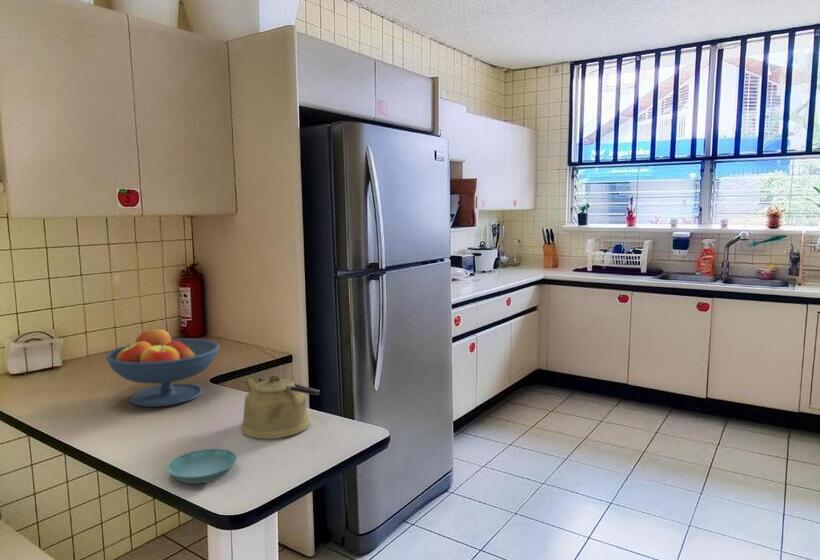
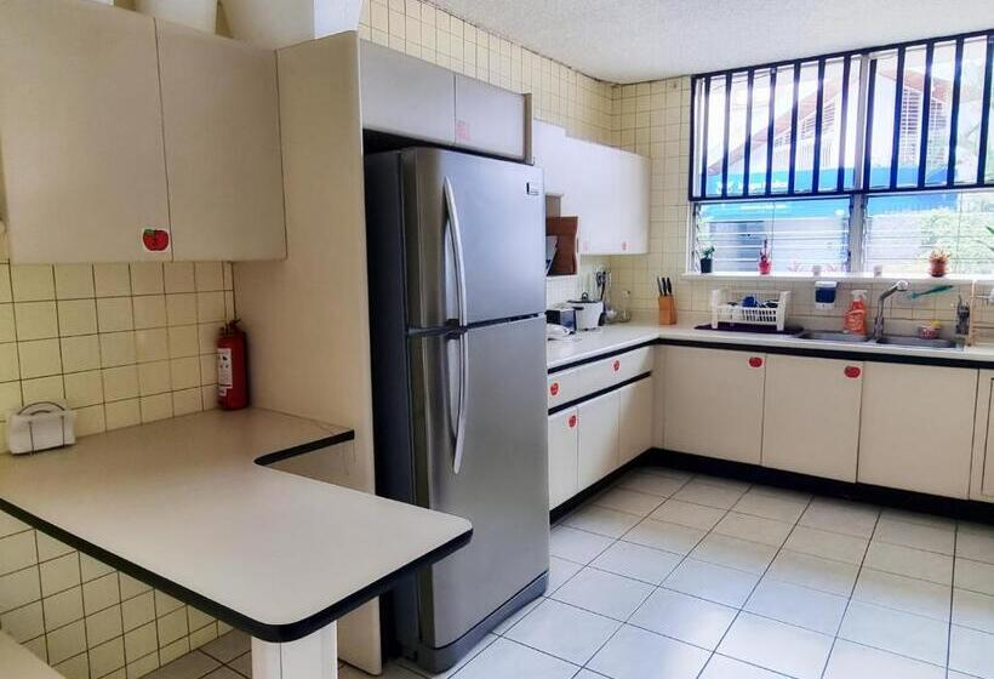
- kettle [240,373,321,439]
- fruit bowl [105,327,220,408]
- saucer [166,448,238,485]
